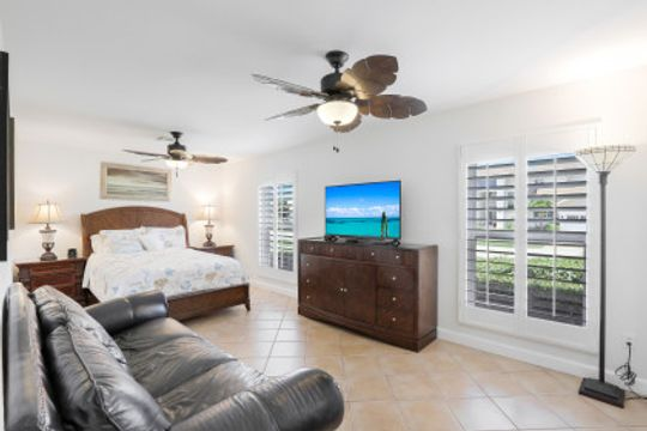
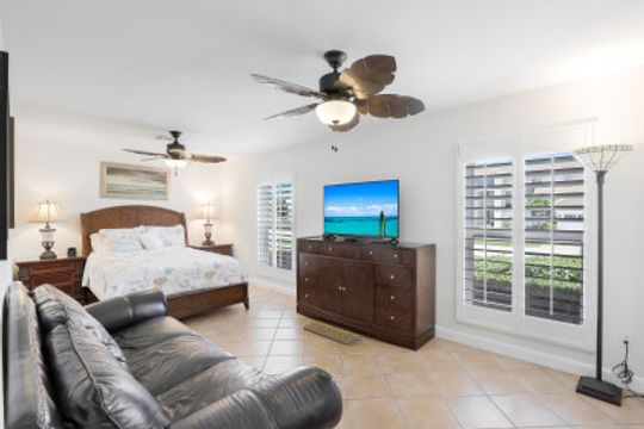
+ woven basket [302,321,361,346]
